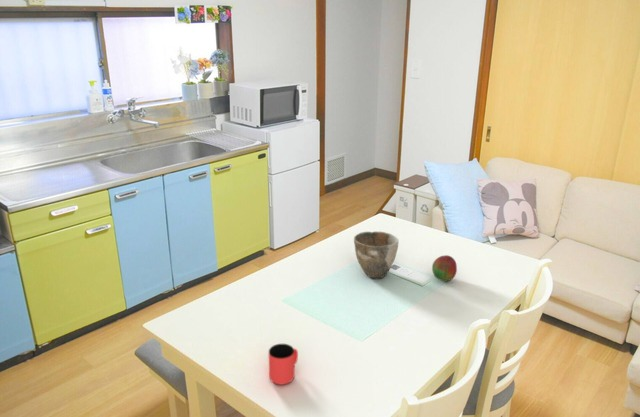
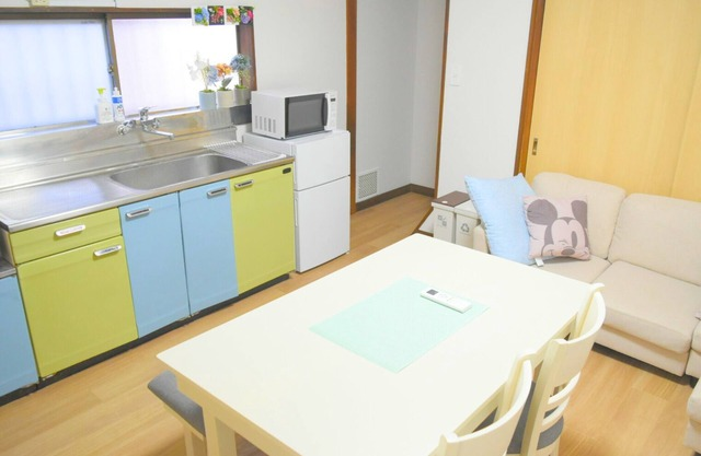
- cup [268,343,299,386]
- fruit [431,254,458,282]
- ceramic bowl [353,231,399,279]
